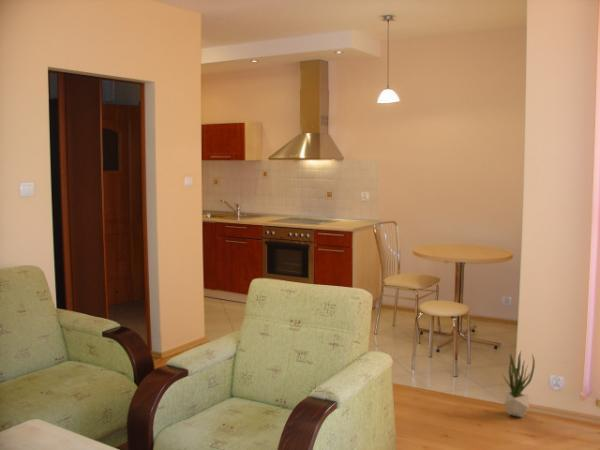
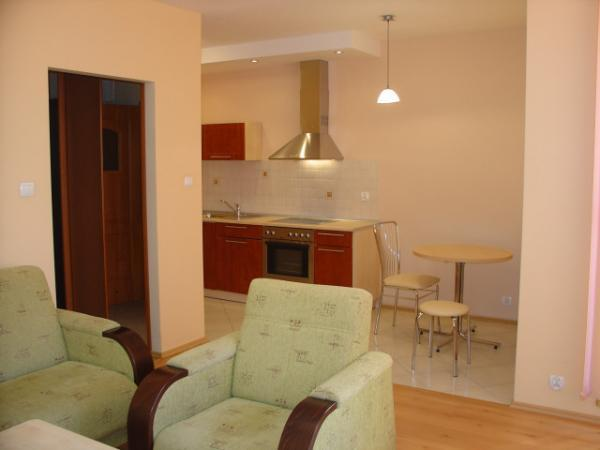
- potted plant [502,350,536,419]
